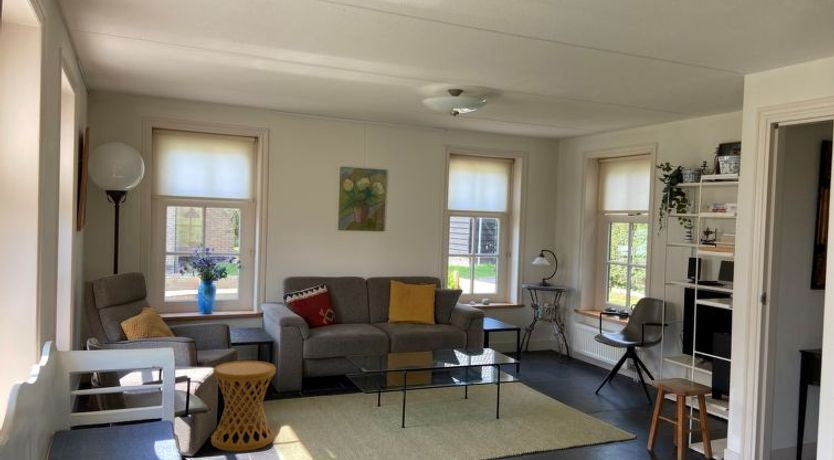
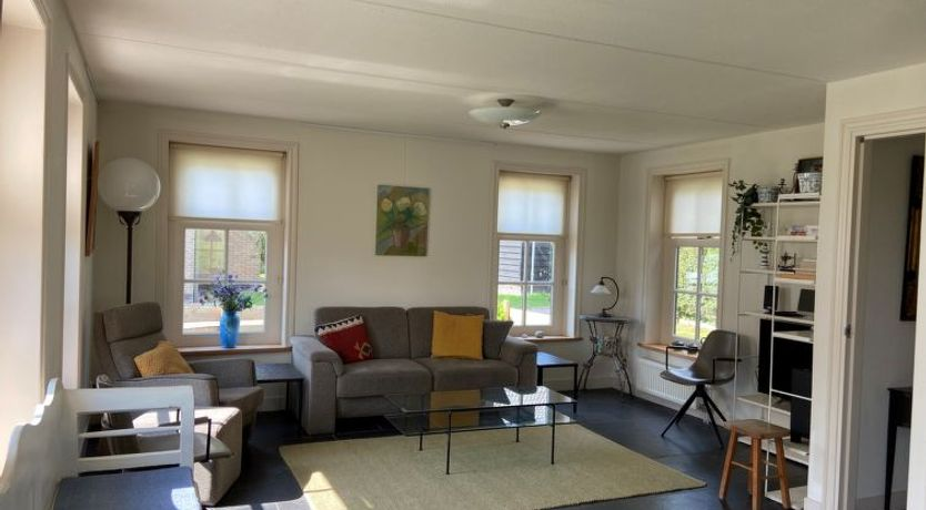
- side table [210,360,277,452]
